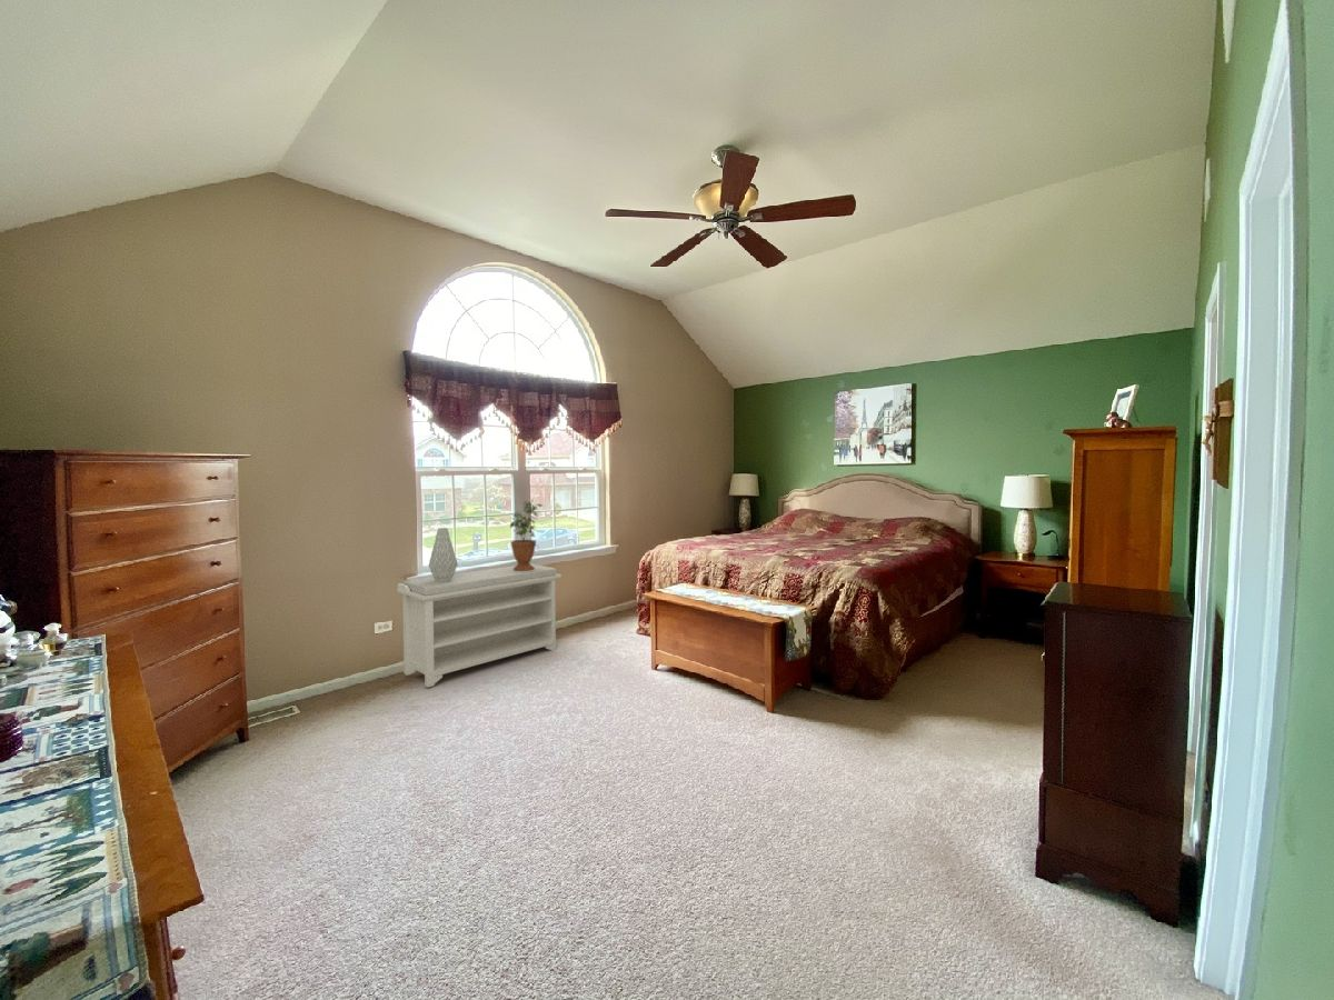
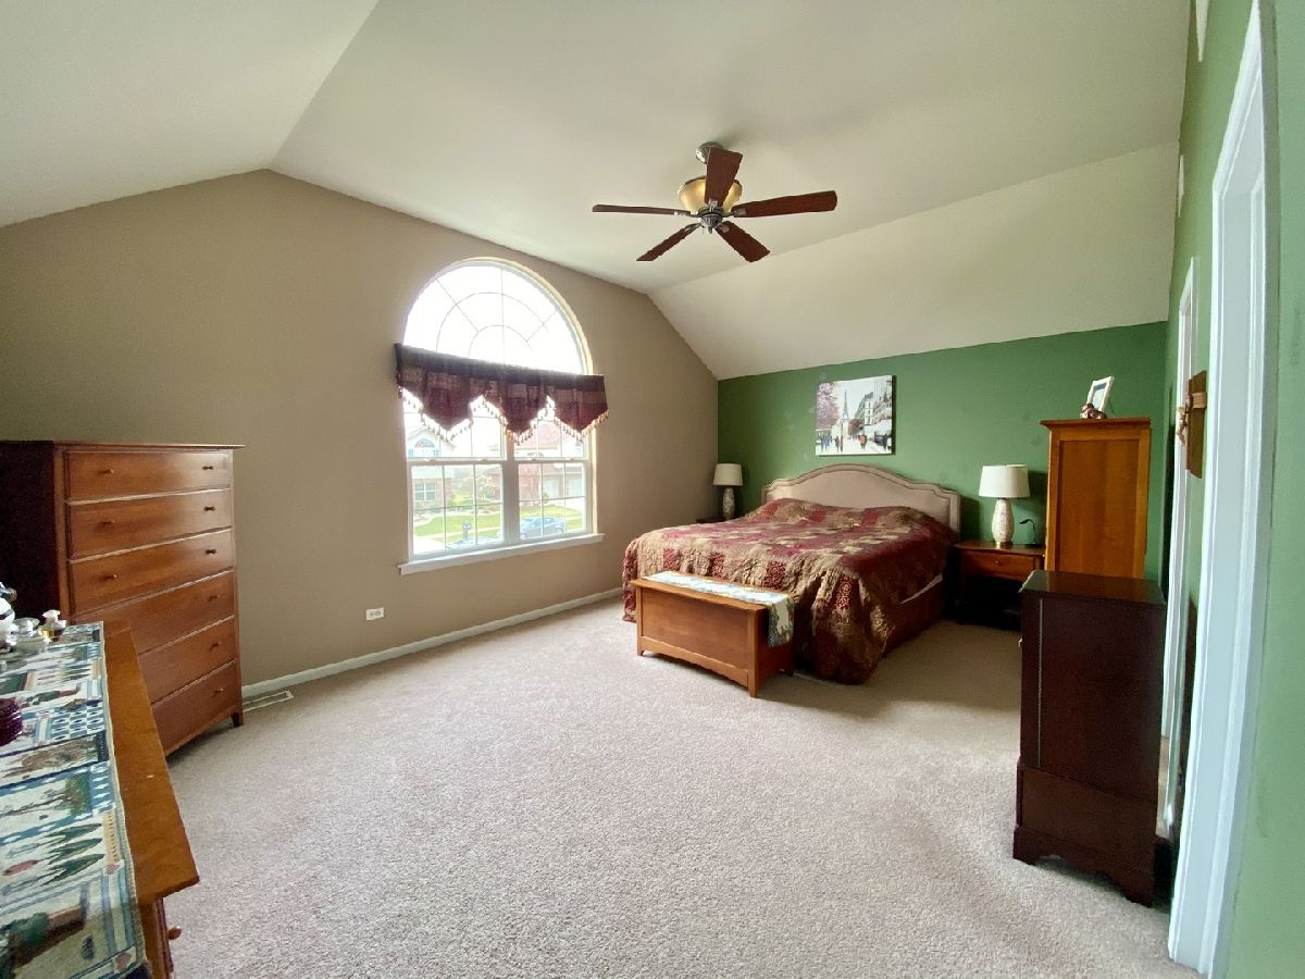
- potted plant [509,497,544,571]
- bench [396,562,563,689]
- vase [428,527,459,582]
